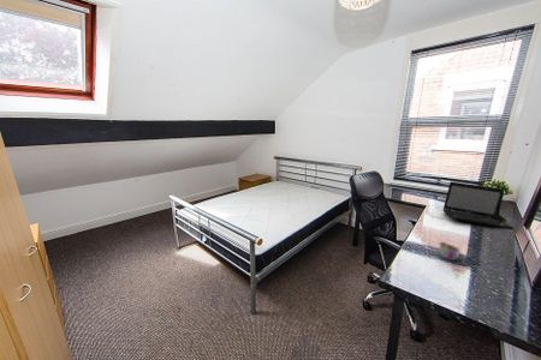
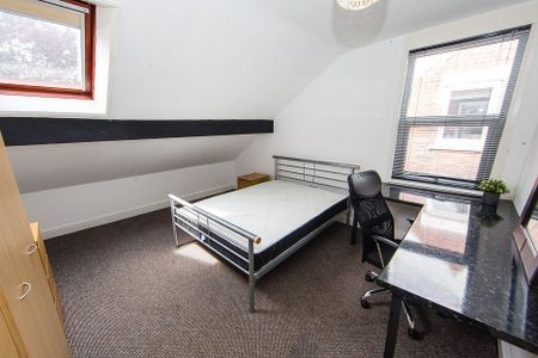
- laptop [441,181,515,230]
- mug [436,240,464,262]
